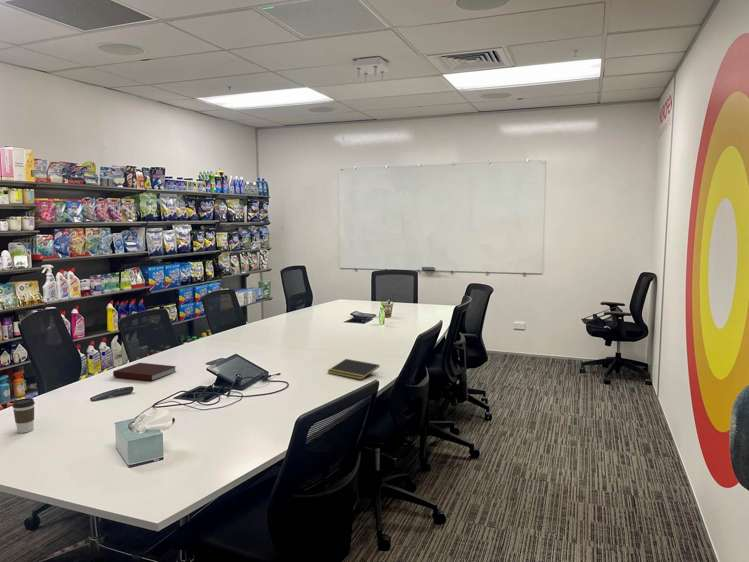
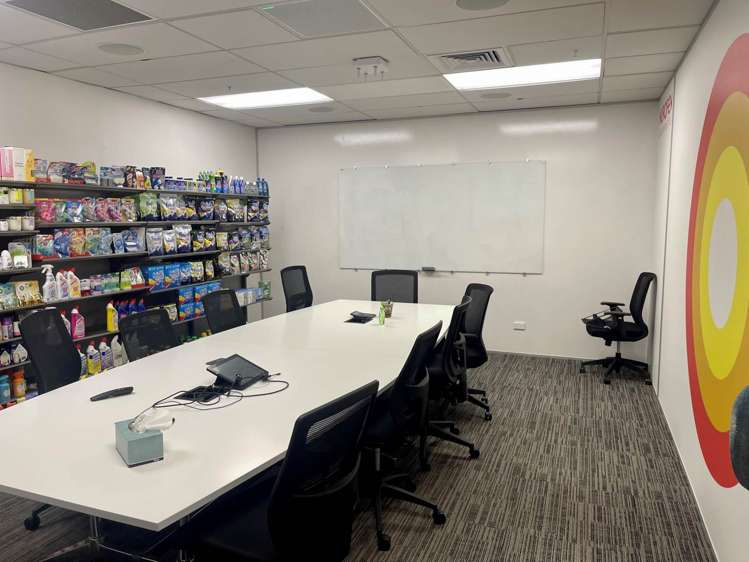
- coffee cup [11,397,36,434]
- notebook [112,362,177,382]
- notepad [327,358,380,381]
